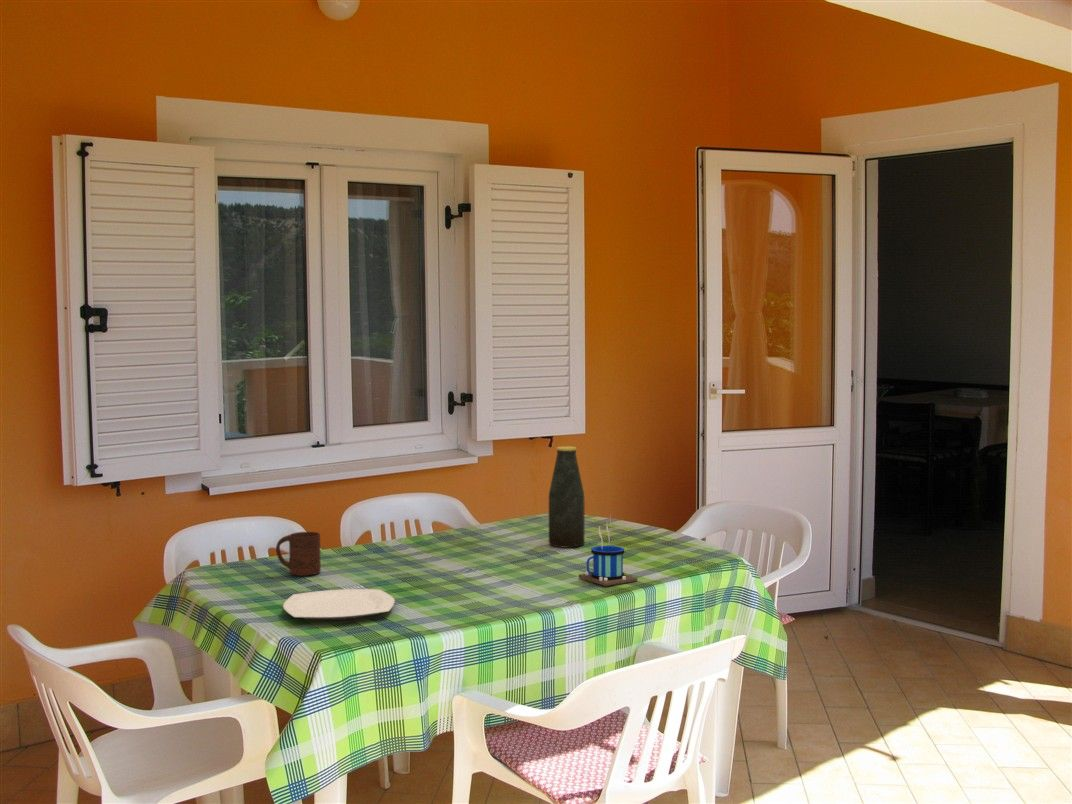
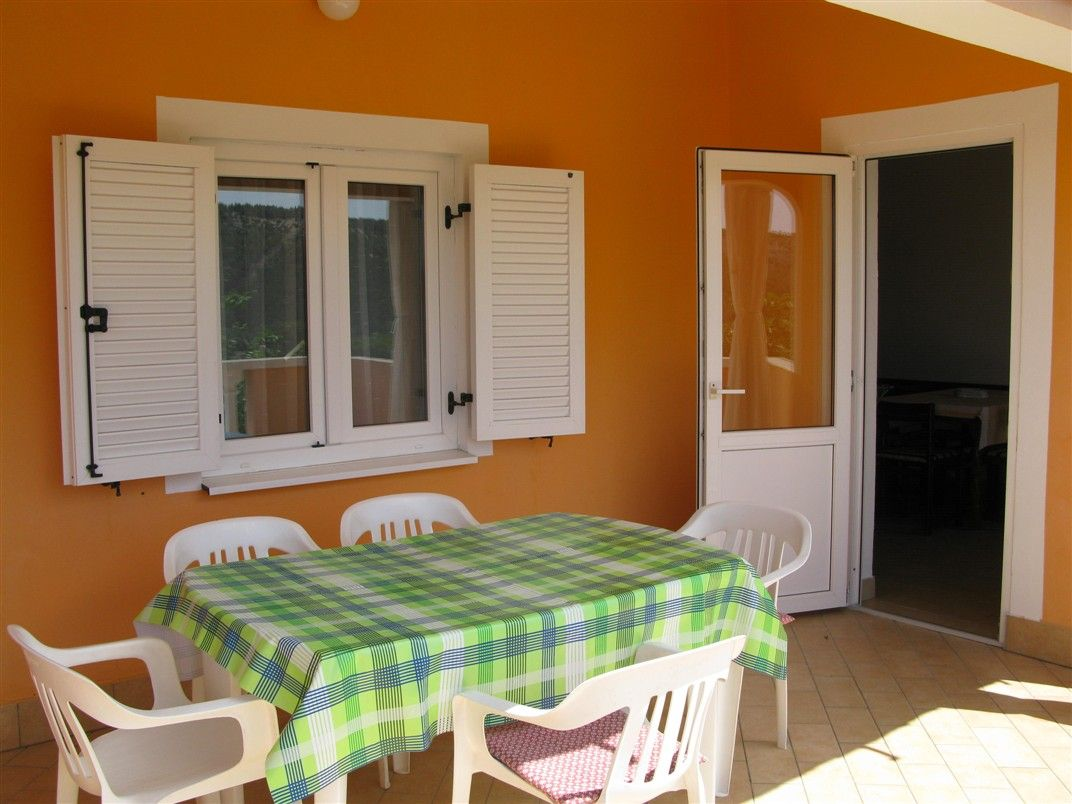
- plate [282,588,396,621]
- bottle [548,445,585,548]
- mug [578,514,638,587]
- cup [275,531,322,577]
